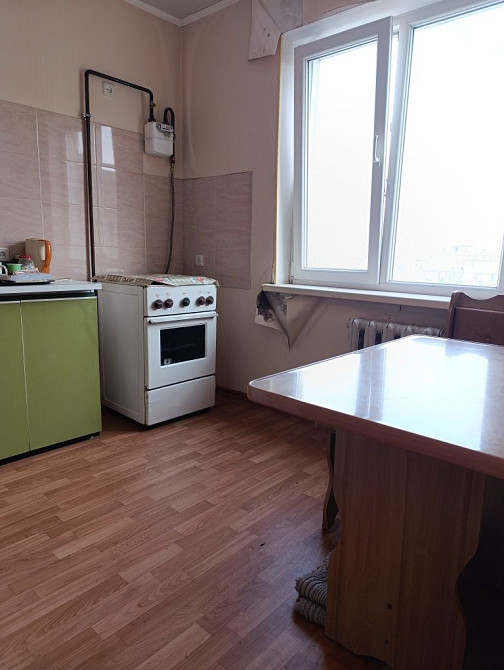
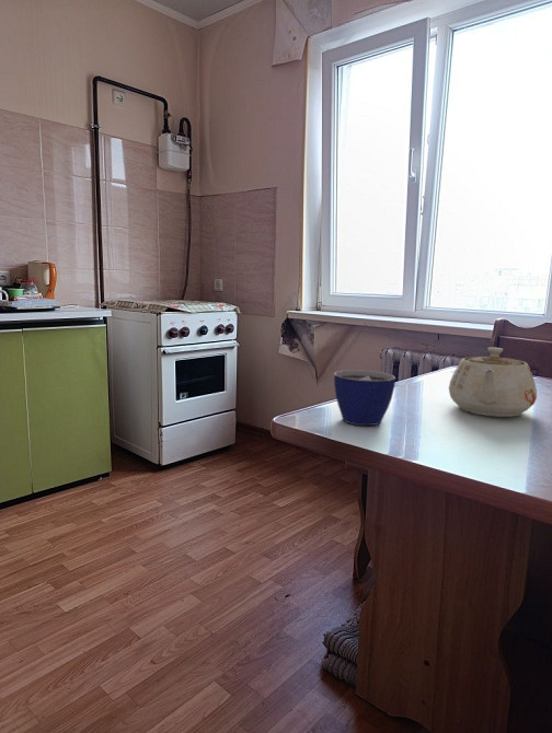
+ teapot [448,347,538,418]
+ cup [333,369,396,427]
